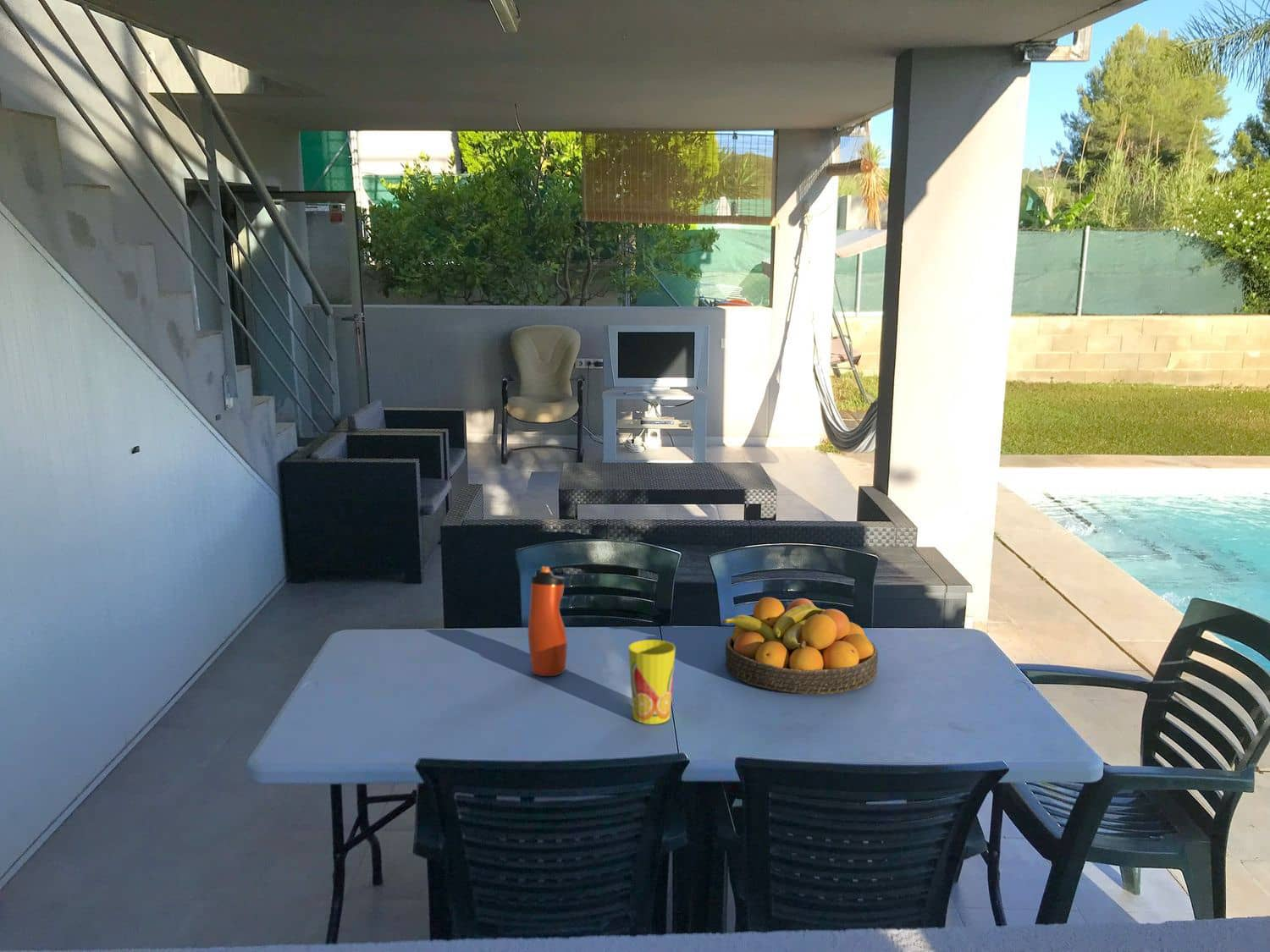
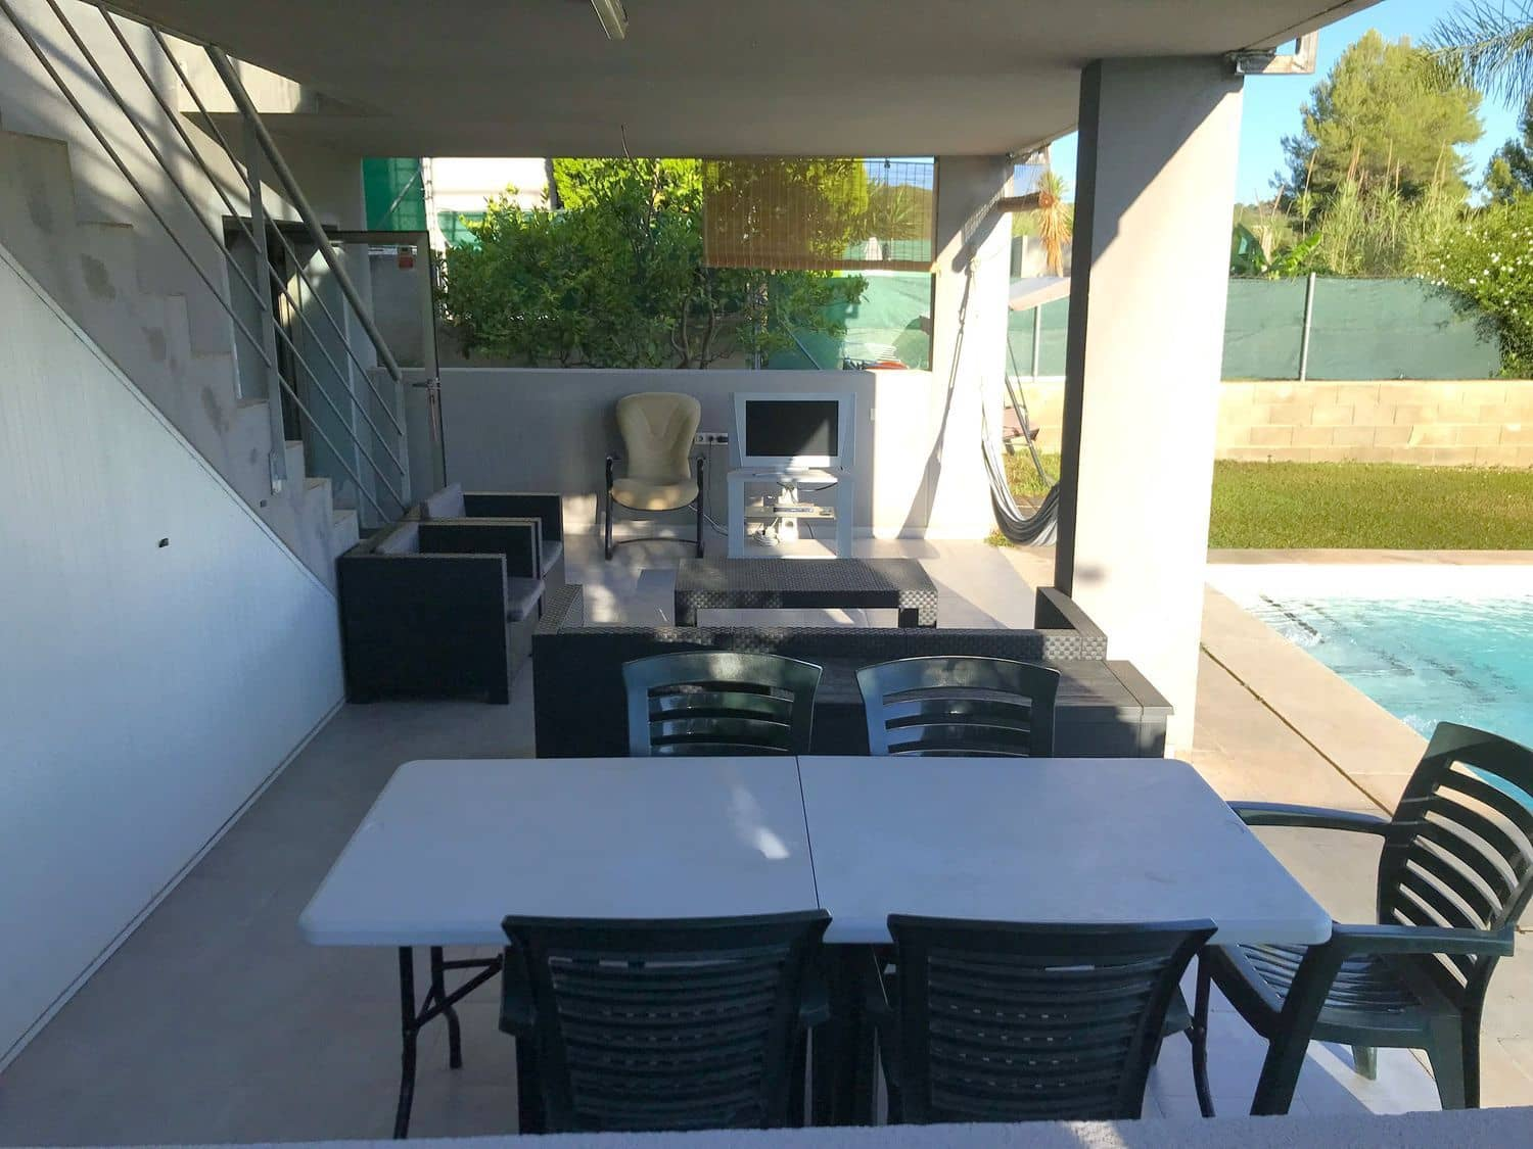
- water bottle [527,566,568,677]
- cup [627,639,676,725]
- fruit bowl [721,597,879,695]
